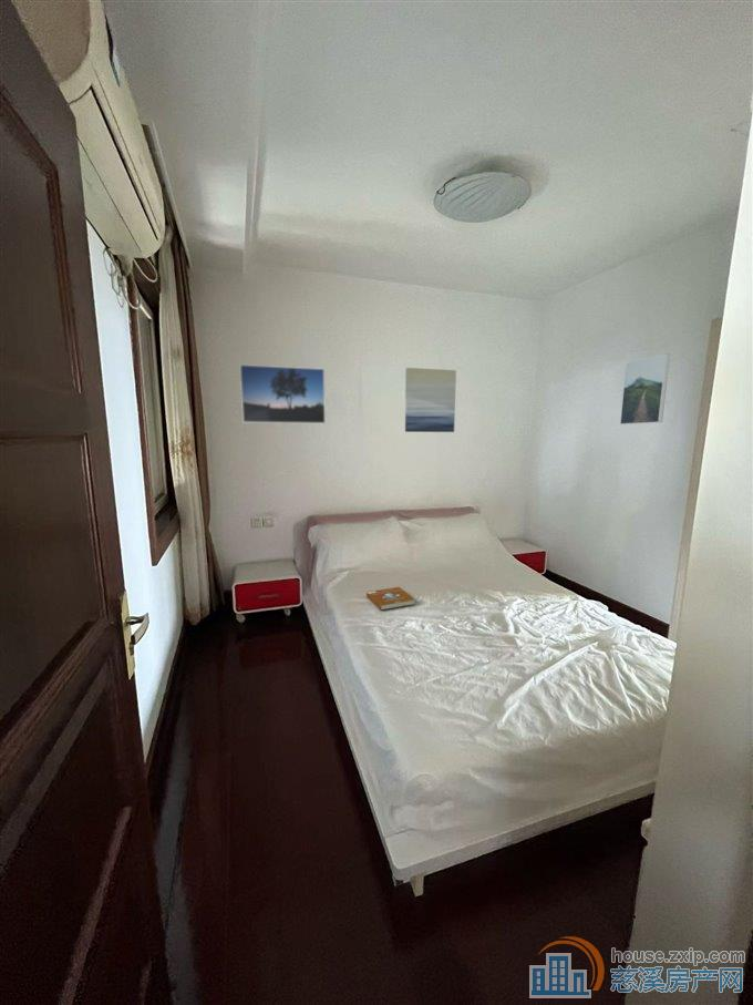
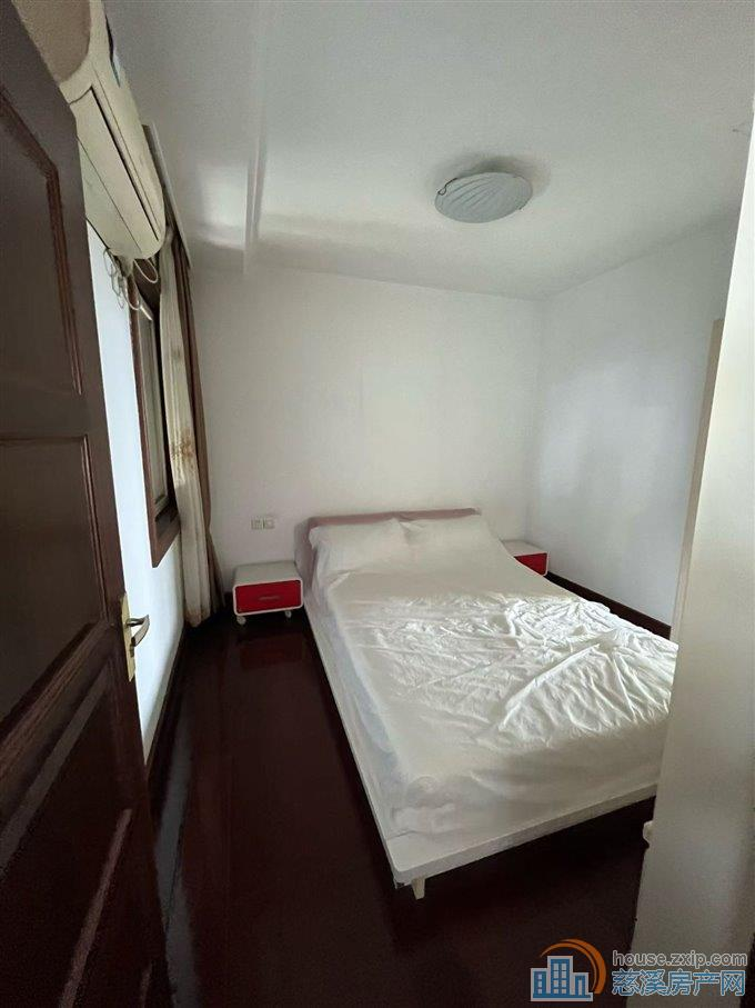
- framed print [619,352,671,425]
- book [365,586,416,612]
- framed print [239,363,327,424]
- wall art [404,367,457,433]
